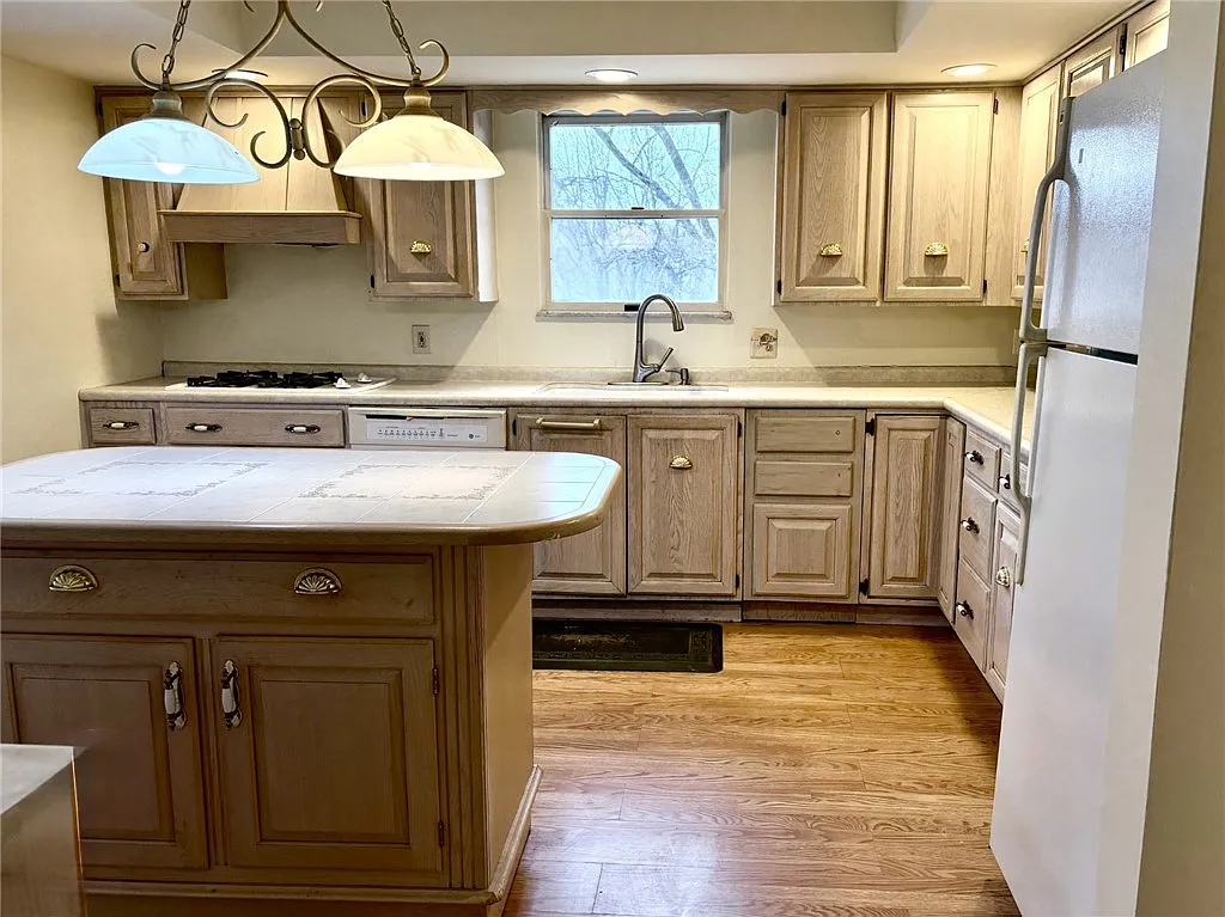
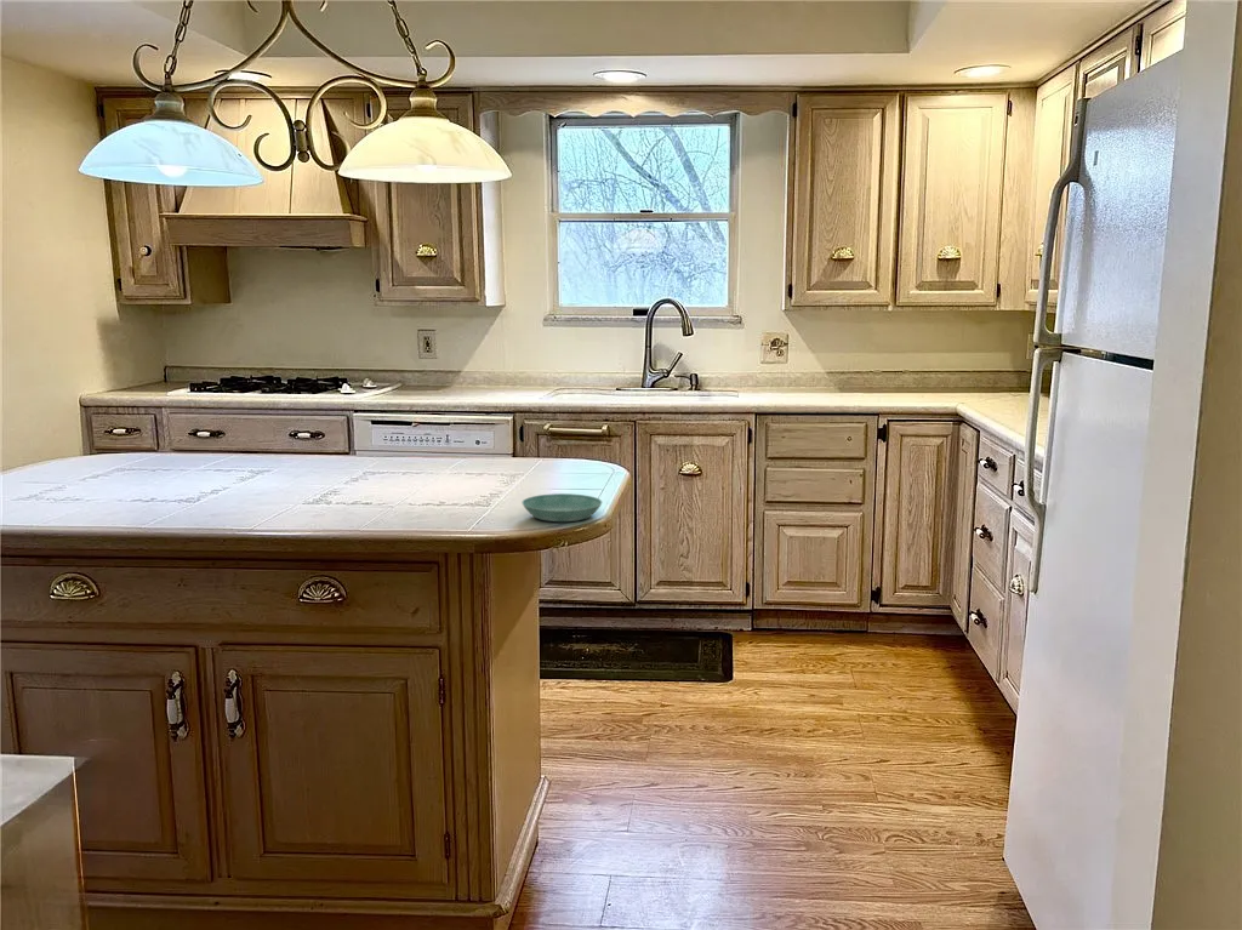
+ saucer [520,492,603,523]
